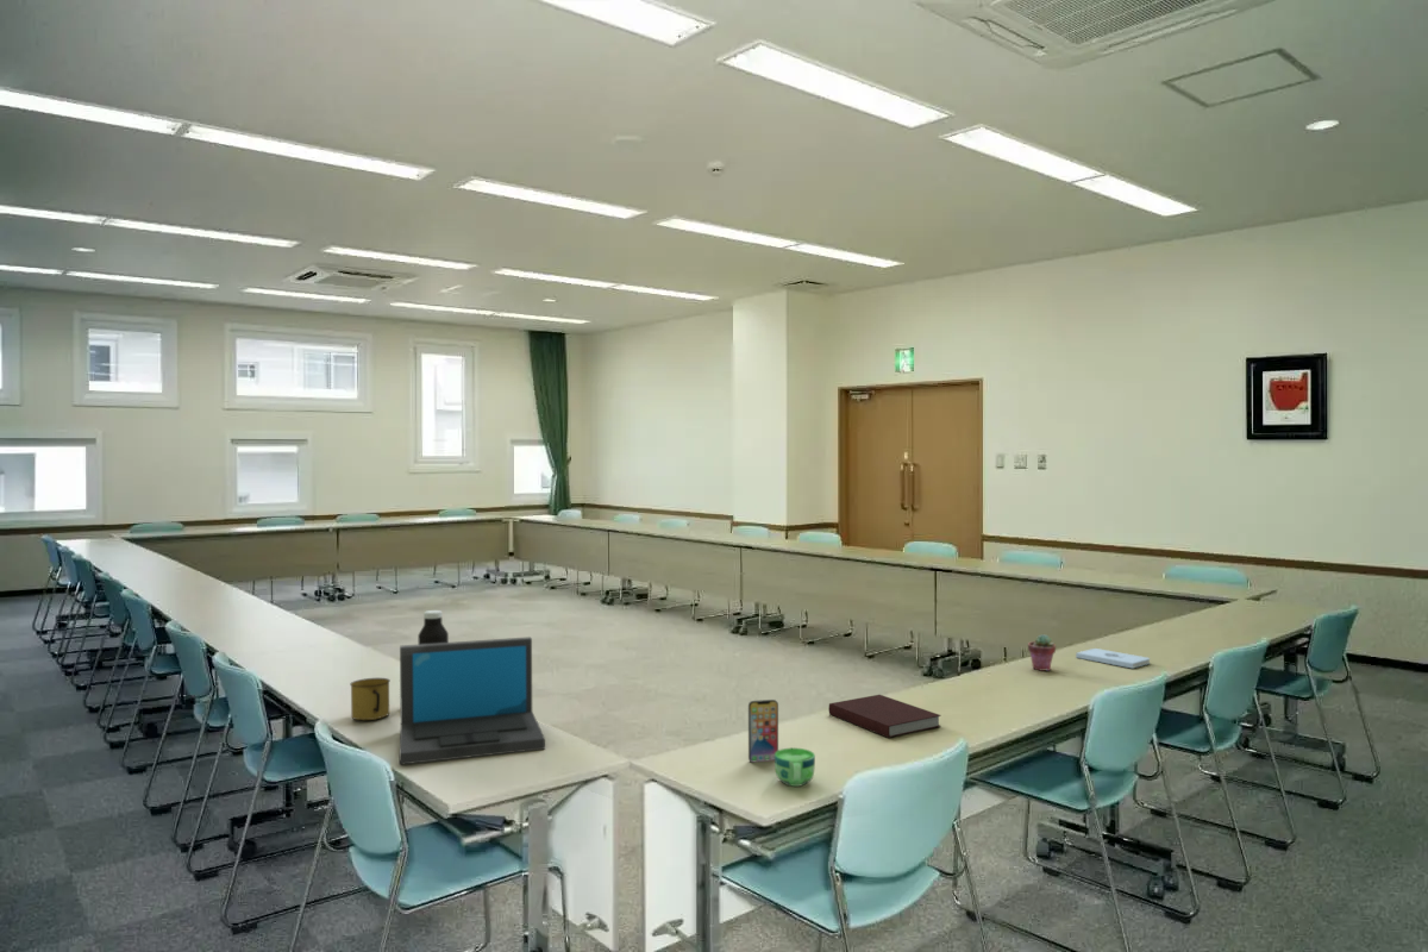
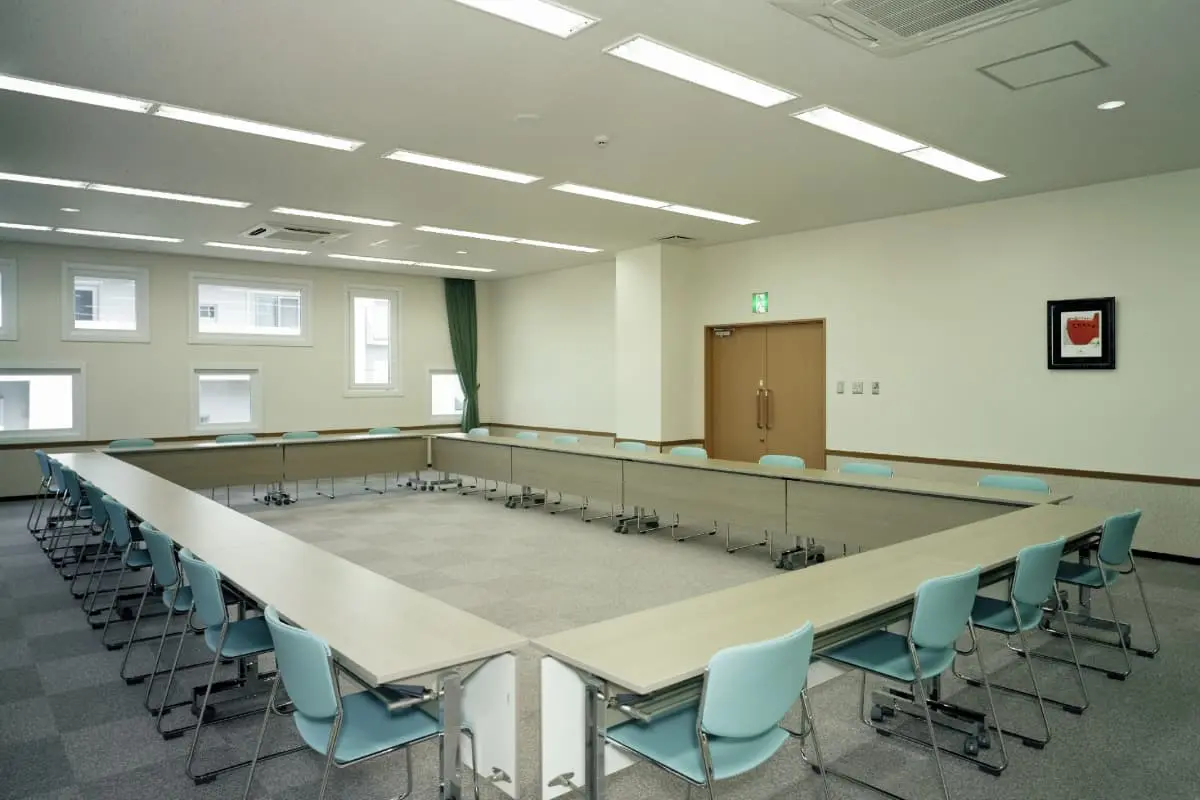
- laptop [399,635,546,766]
- cup [774,747,816,788]
- water bottle [416,609,450,645]
- smartphone [747,699,779,764]
- potted succulent [1027,633,1057,672]
- notebook [827,694,942,739]
- mug [349,677,392,721]
- notepad [1075,647,1151,670]
